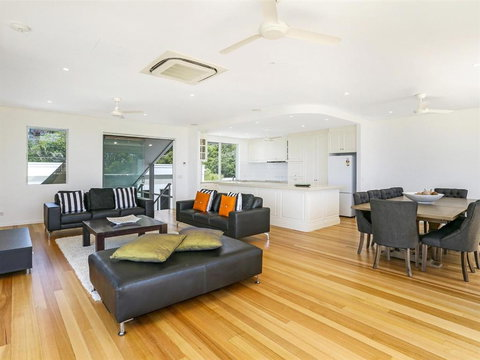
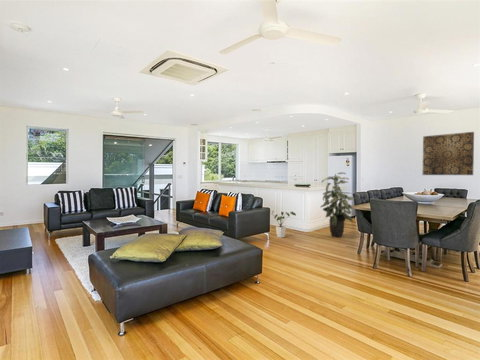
+ indoor plant [319,171,354,239]
+ house plant [271,210,297,239]
+ wall art [422,131,475,176]
